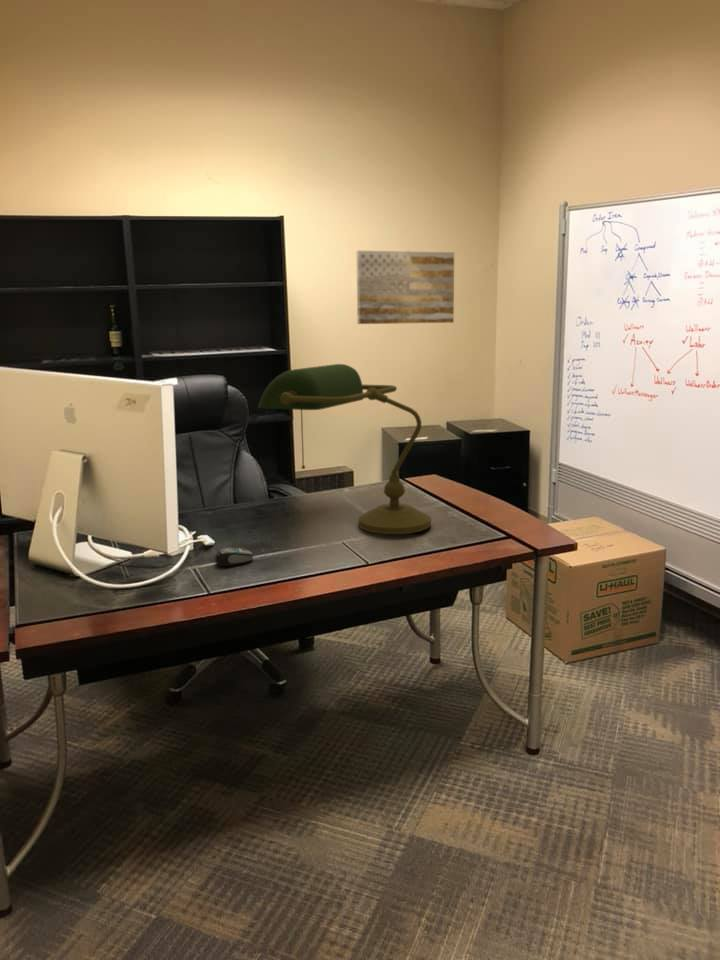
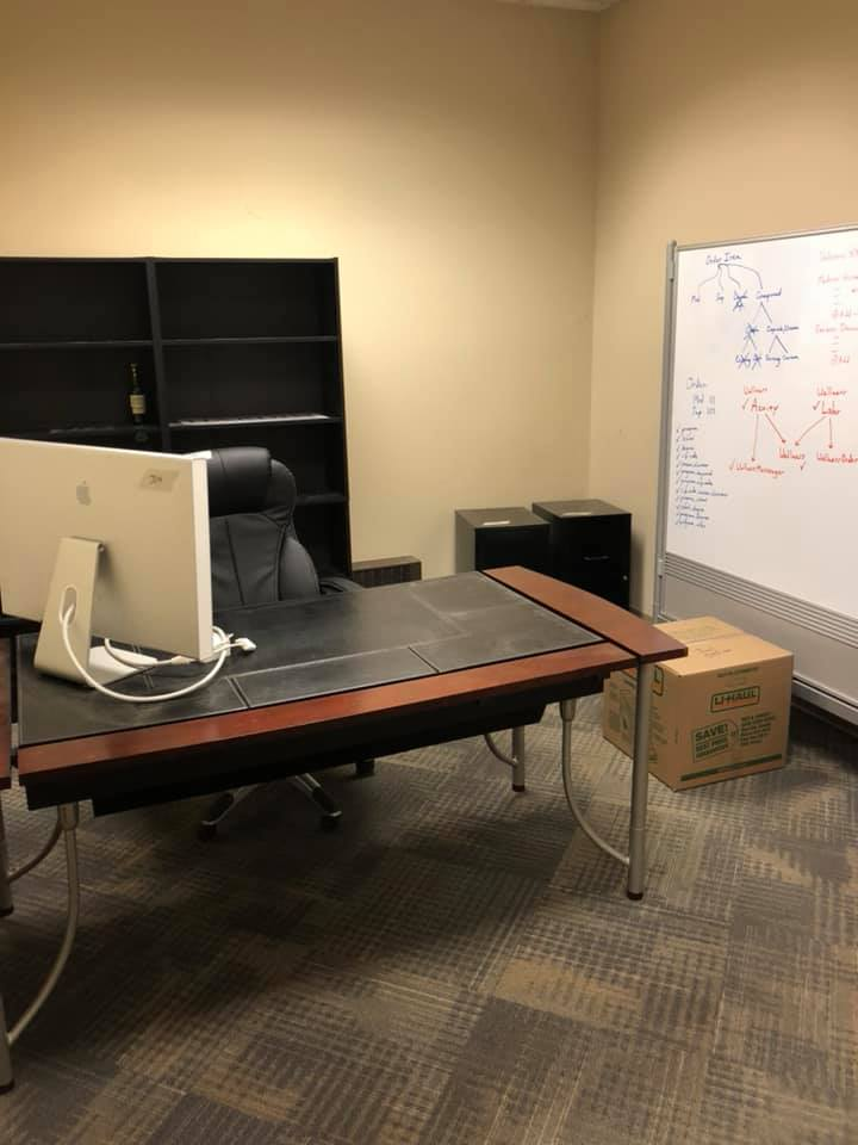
- wall art [355,250,455,325]
- computer mouse [214,547,254,567]
- desk lamp [257,363,432,535]
